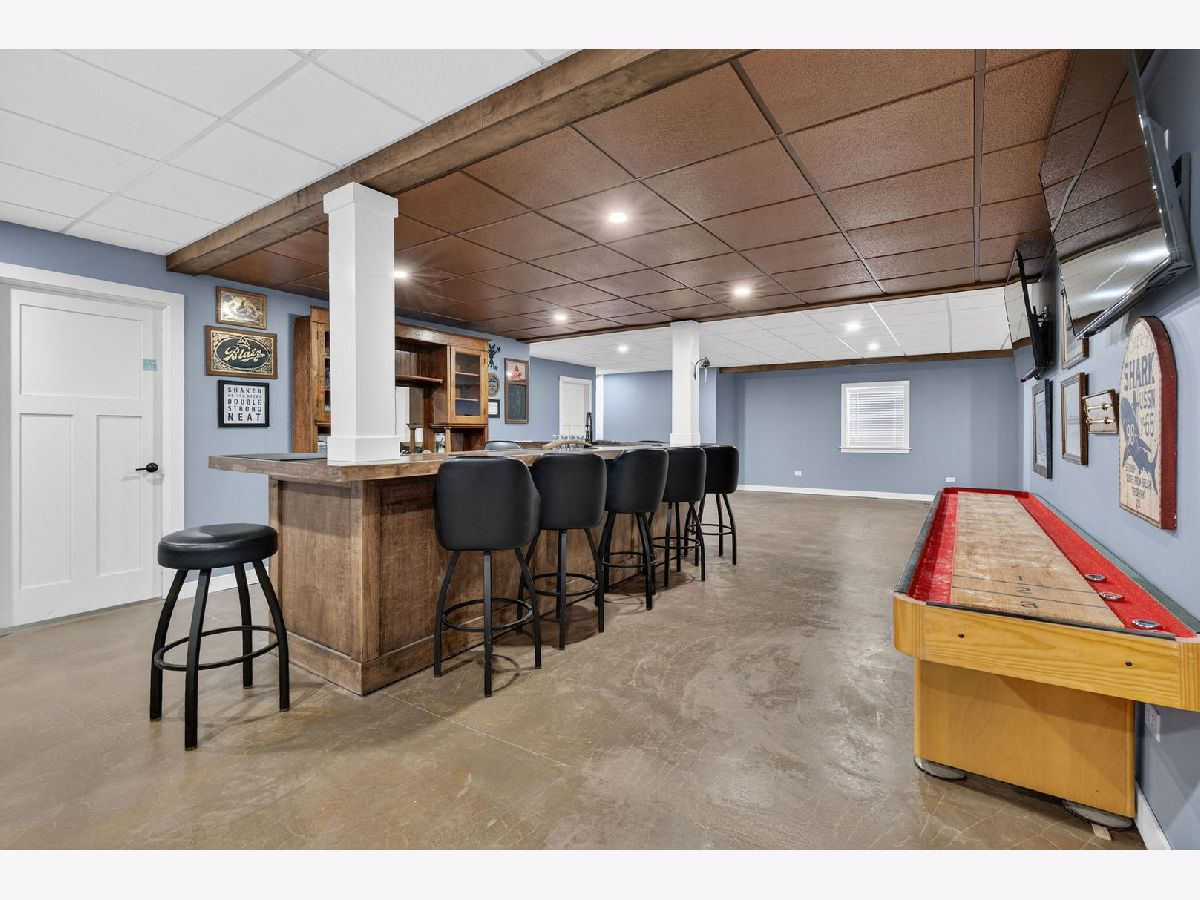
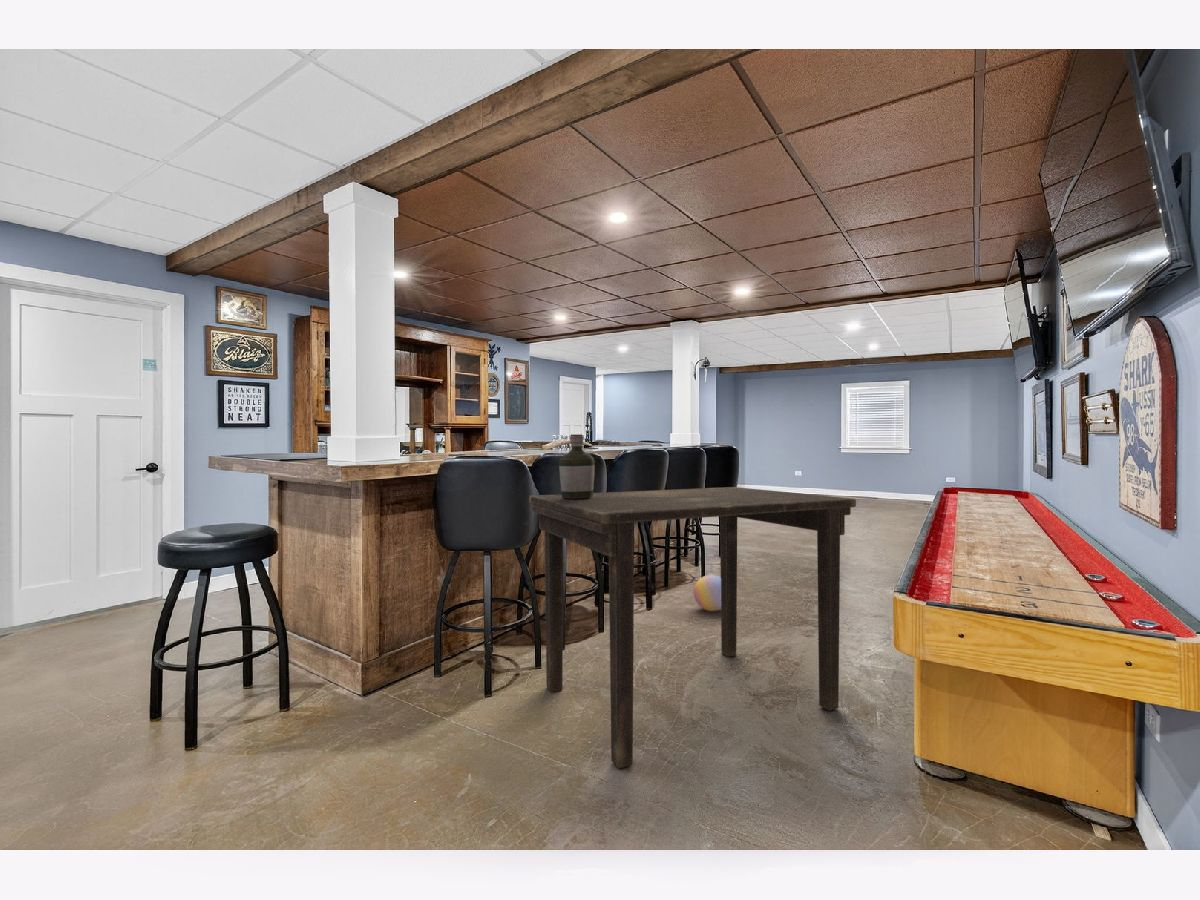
+ ball [693,574,721,612]
+ bottle [558,433,596,500]
+ dining table [528,486,857,769]
